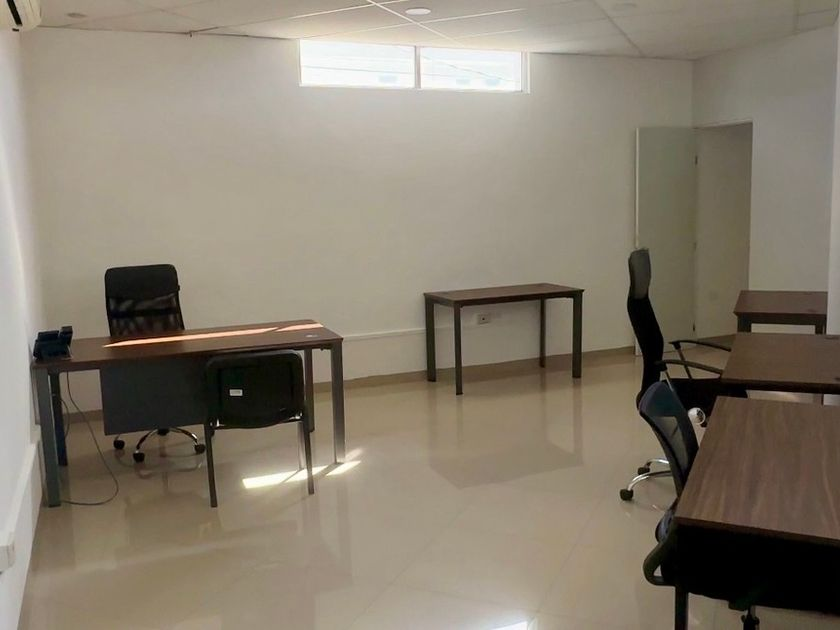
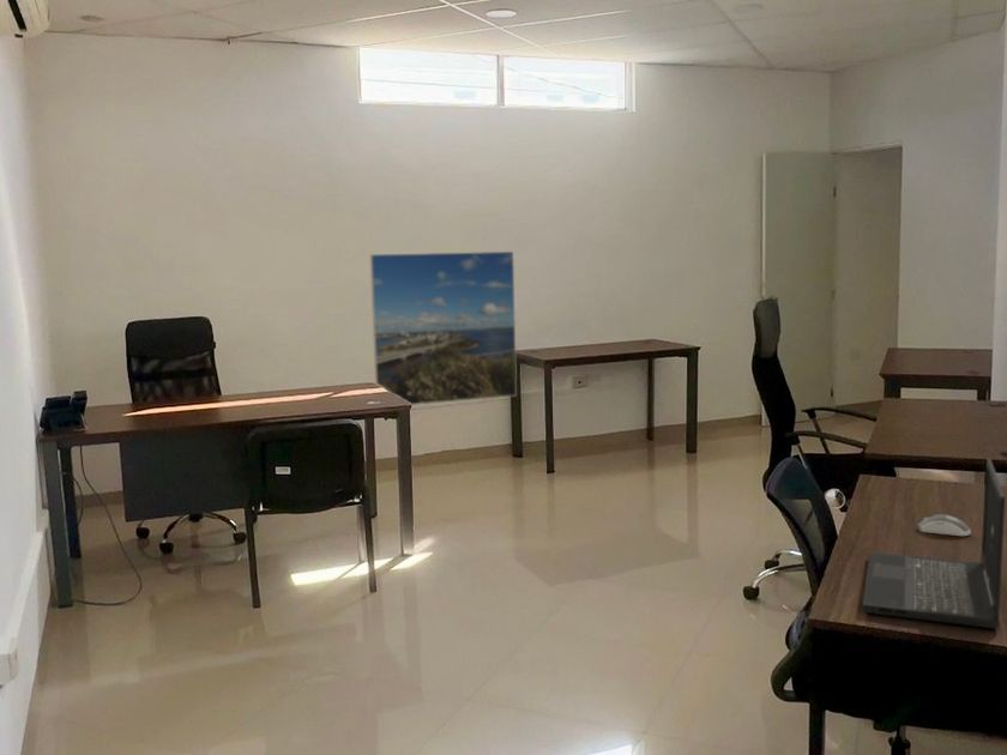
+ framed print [369,250,518,406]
+ computer mouse [917,513,972,537]
+ laptop [862,457,1006,630]
